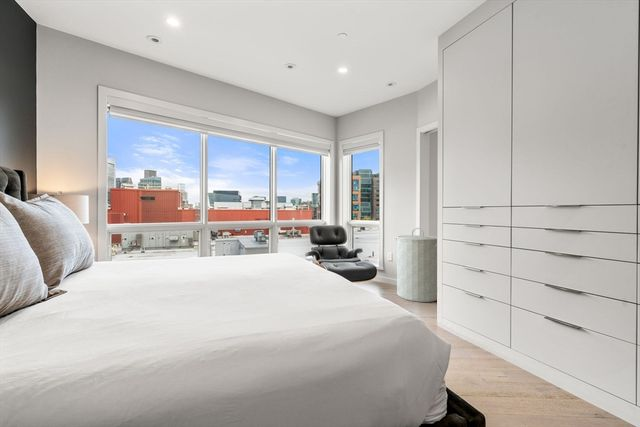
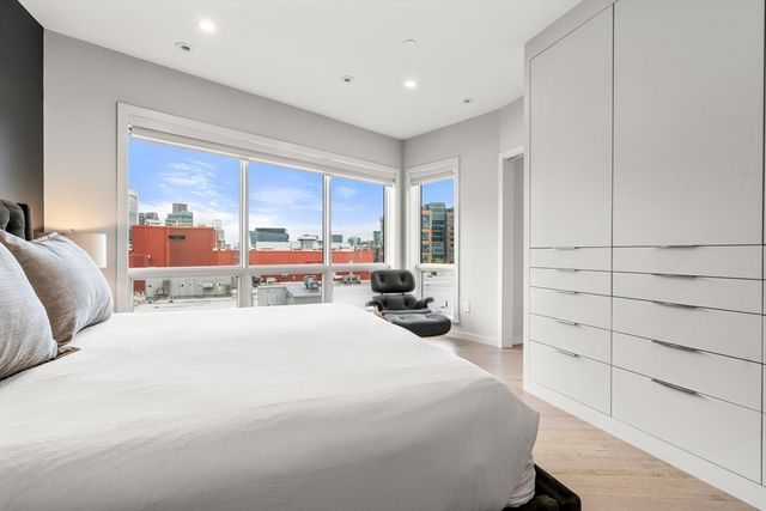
- laundry hamper [395,227,438,303]
